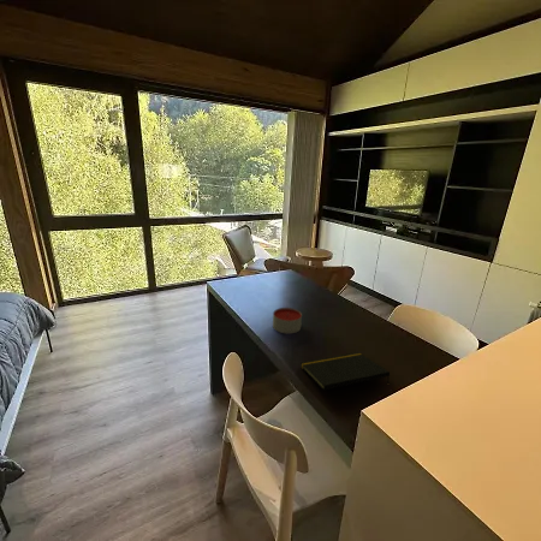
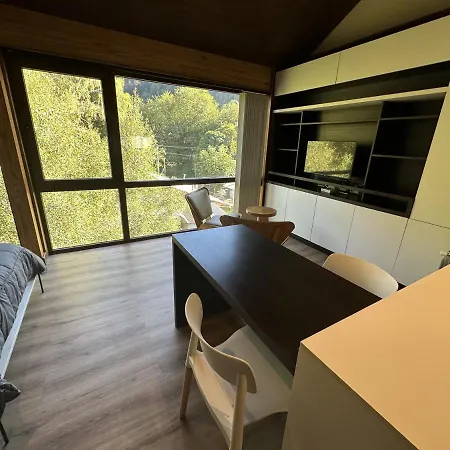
- notepad [299,351,391,391]
- candle [272,307,303,334]
